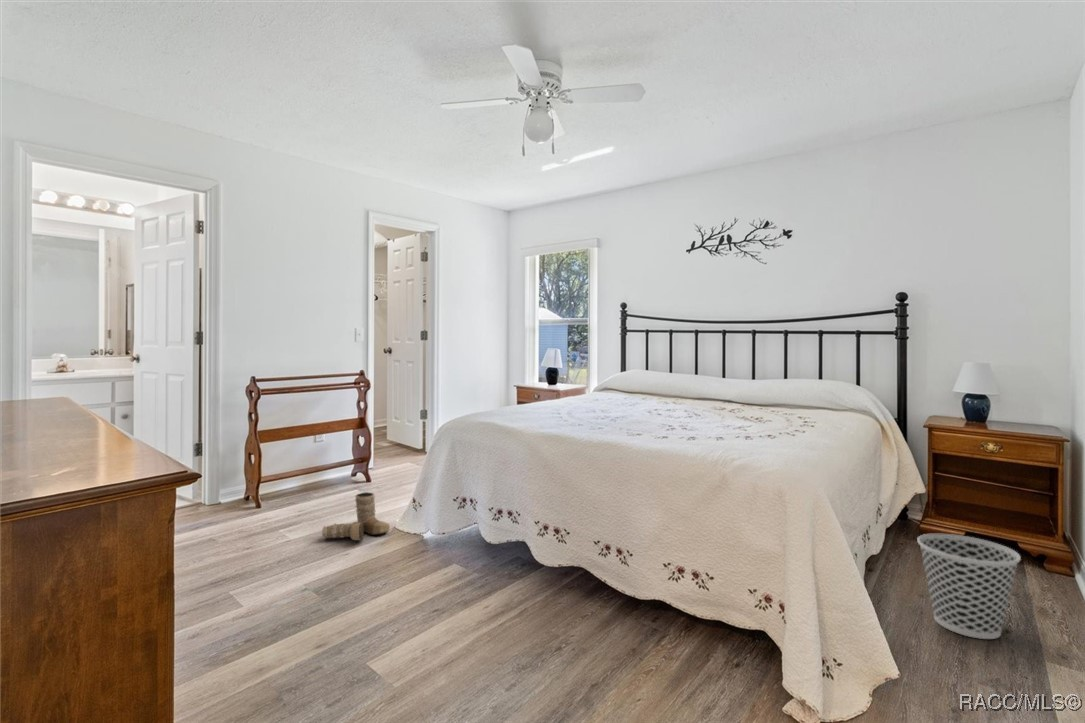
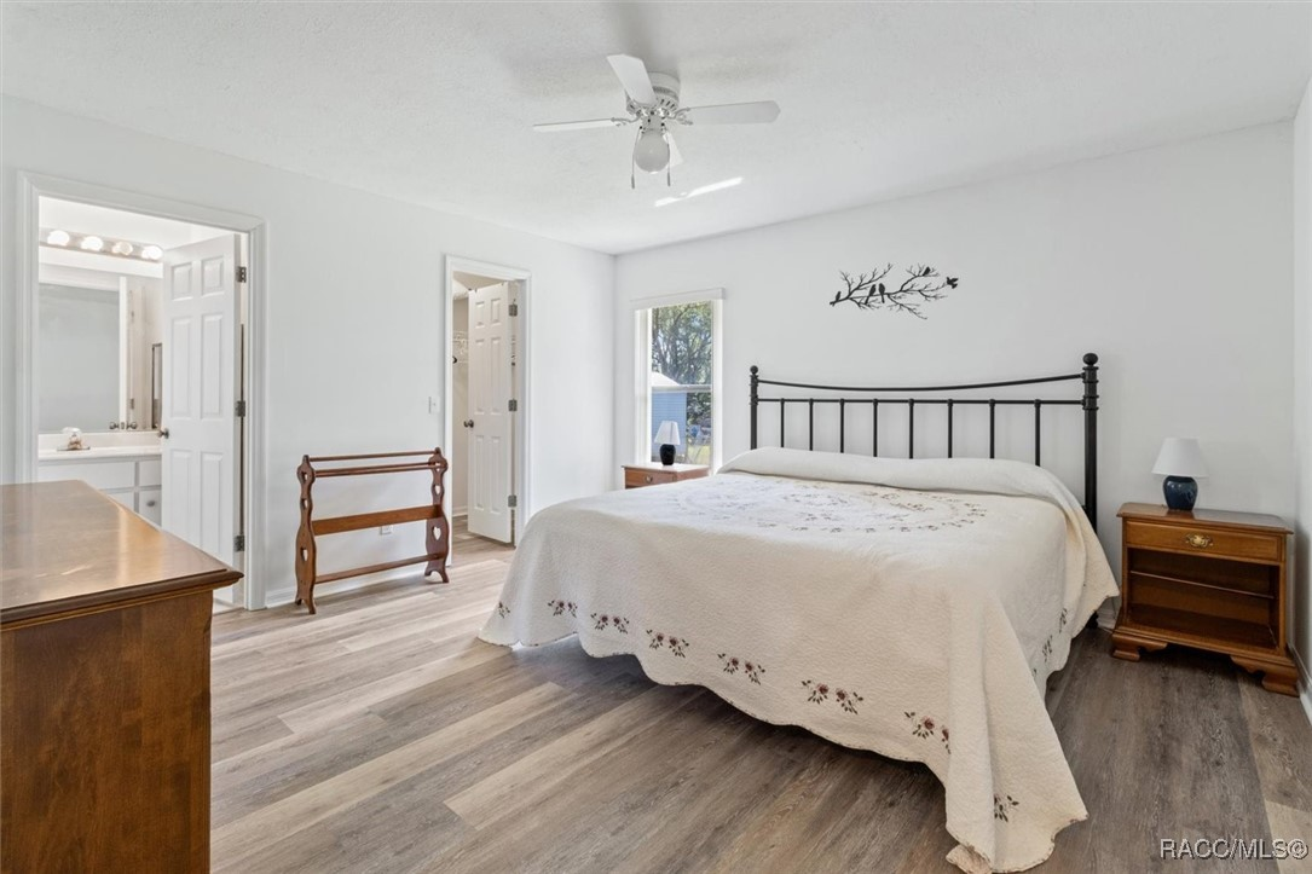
- wastebasket [916,533,1022,640]
- boots [321,491,391,541]
